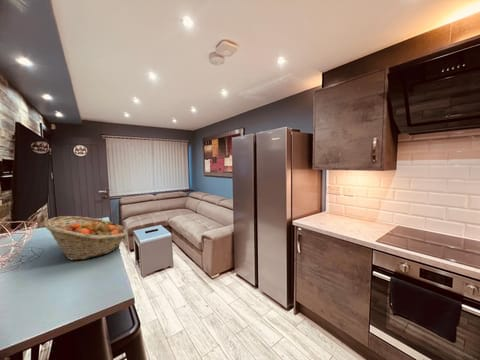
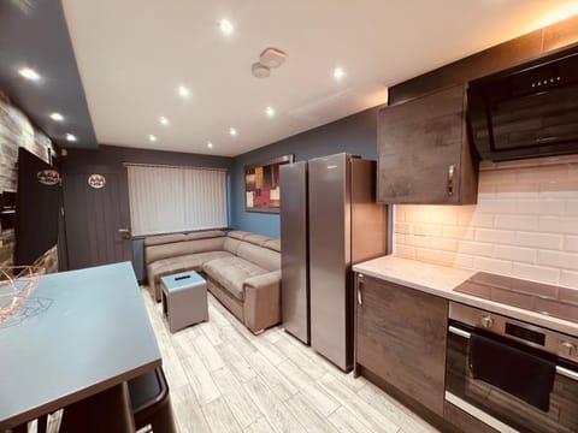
- fruit basket [43,215,128,261]
